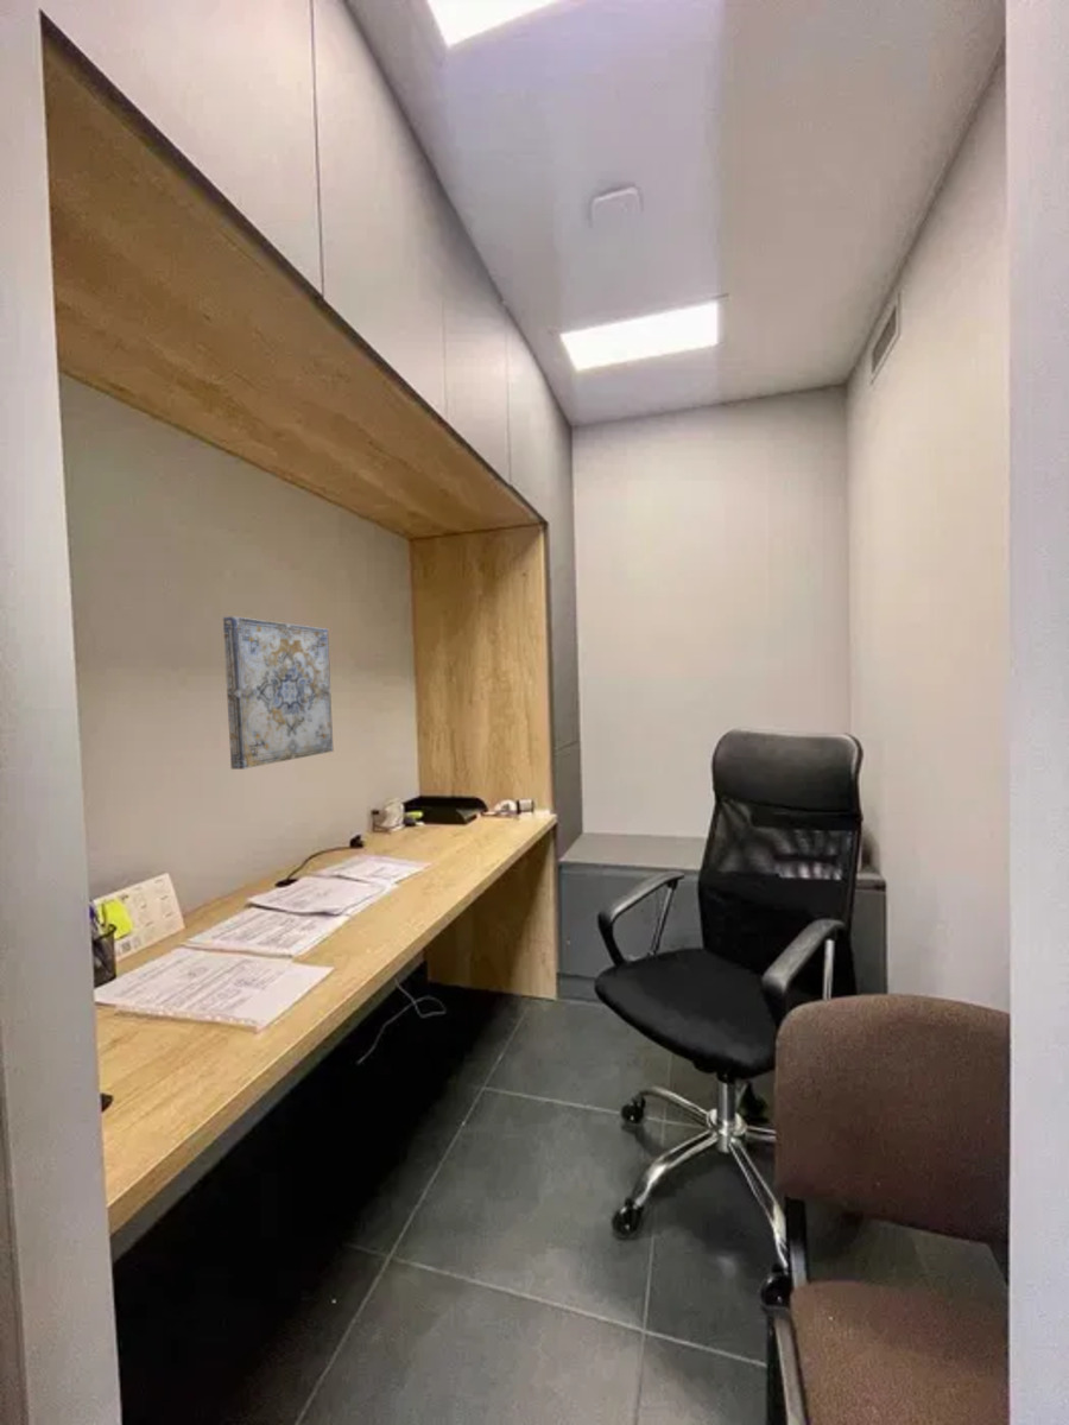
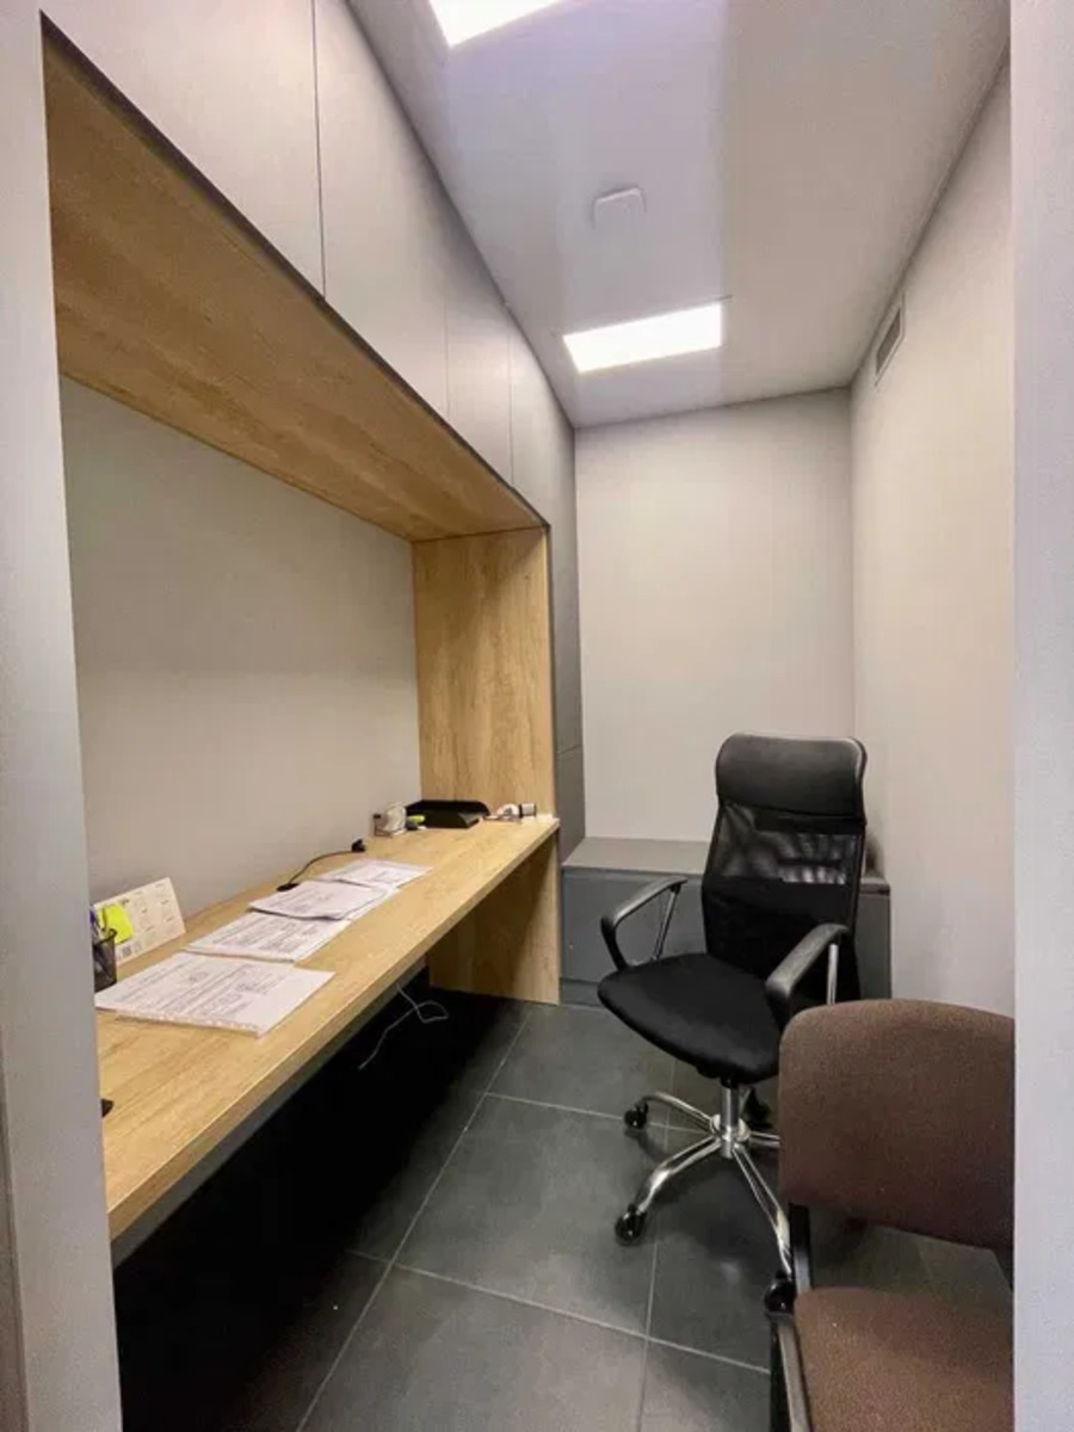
- wall art [222,615,334,771]
